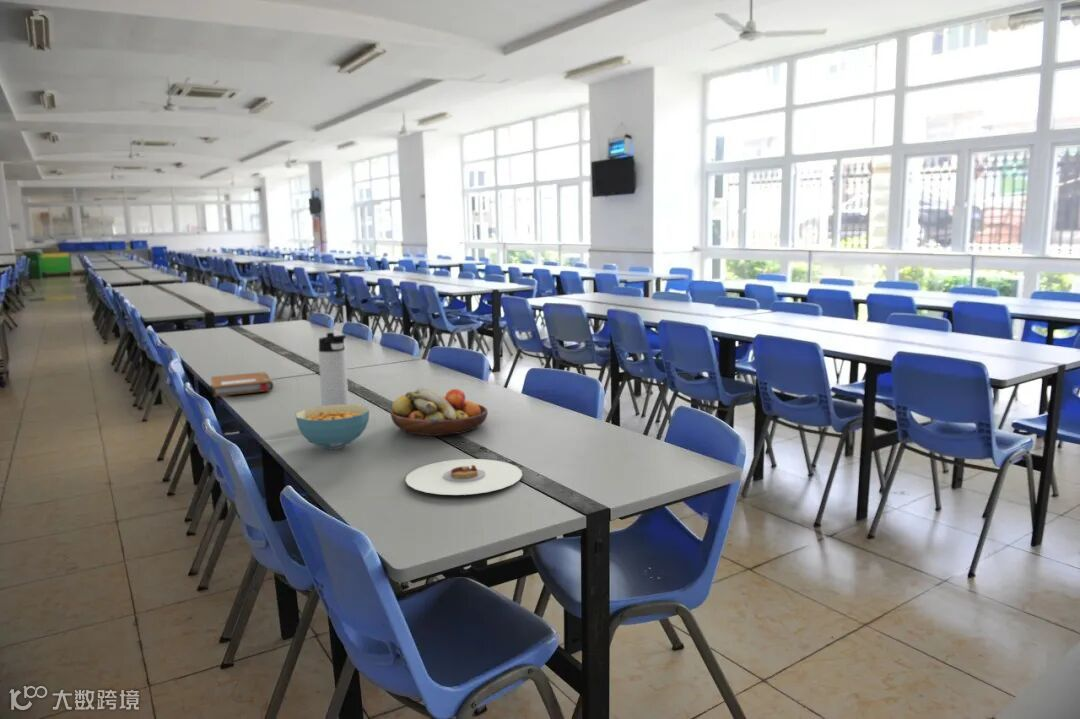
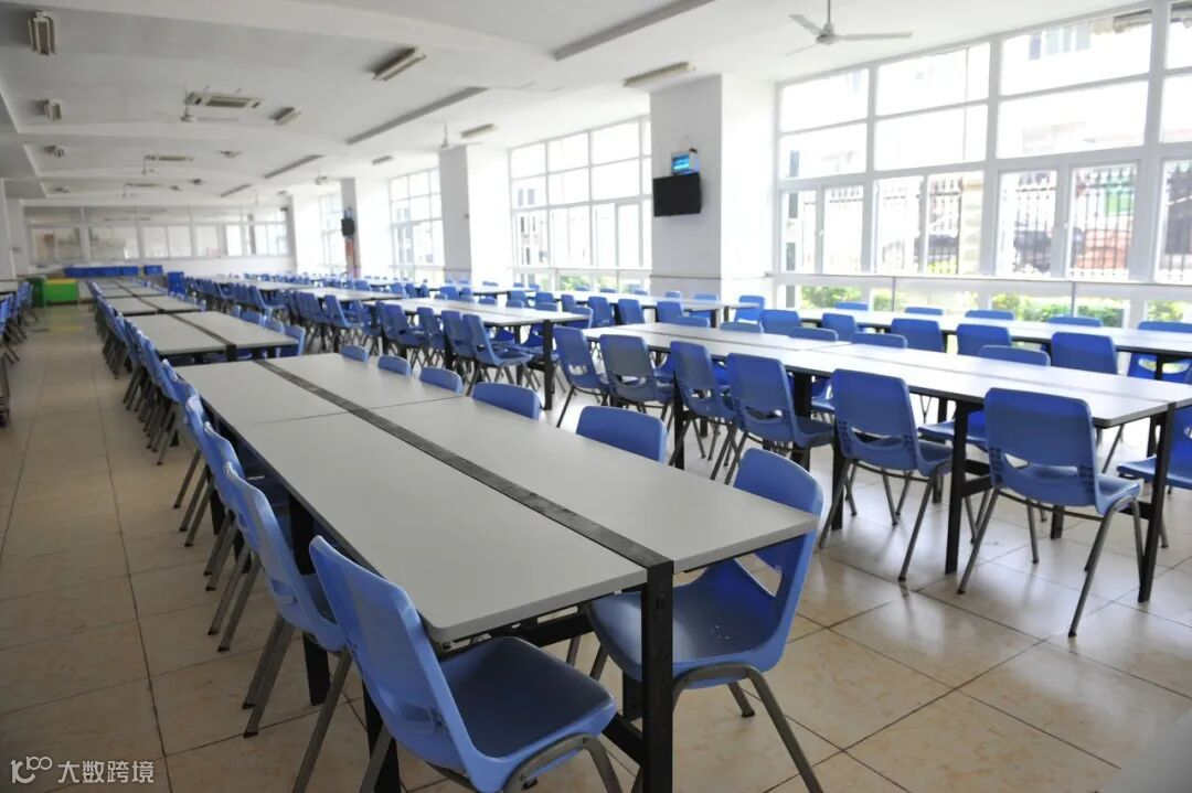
- thermos bottle [318,332,350,406]
- fruit bowl [390,386,489,437]
- cereal bowl [294,404,370,450]
- notebook [210,371,275,398]
- plate [404,458,523,496]
